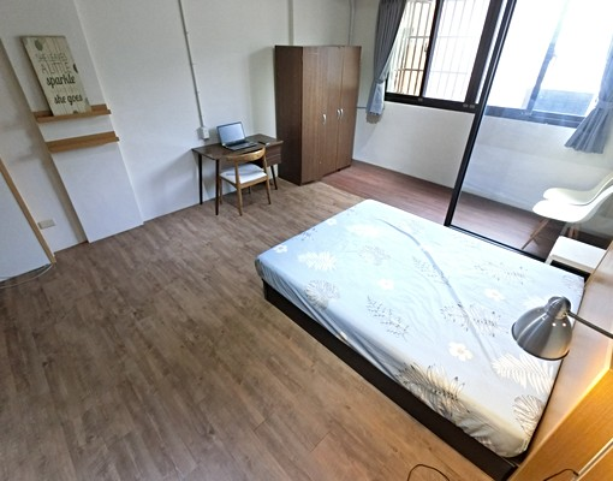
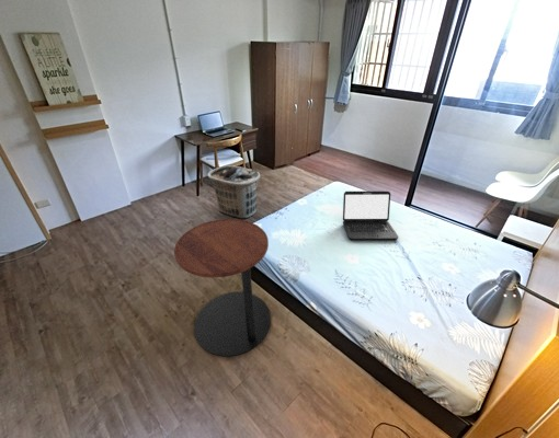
+ clothes hamper [207,164,261,219]
+ laptop [342,191,399,241]
+ side table [173,218,272,358]
